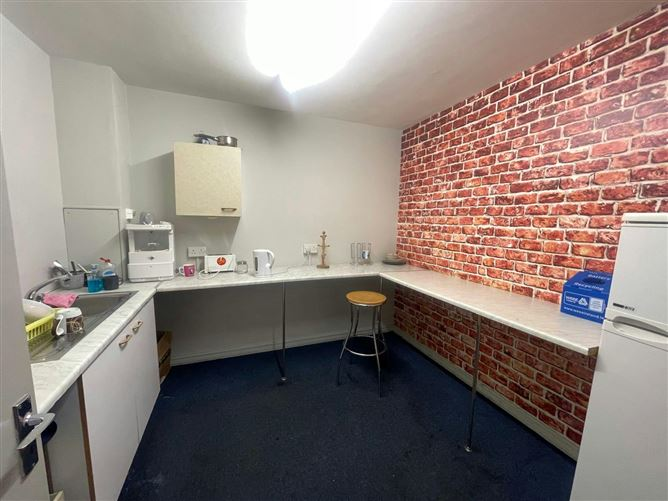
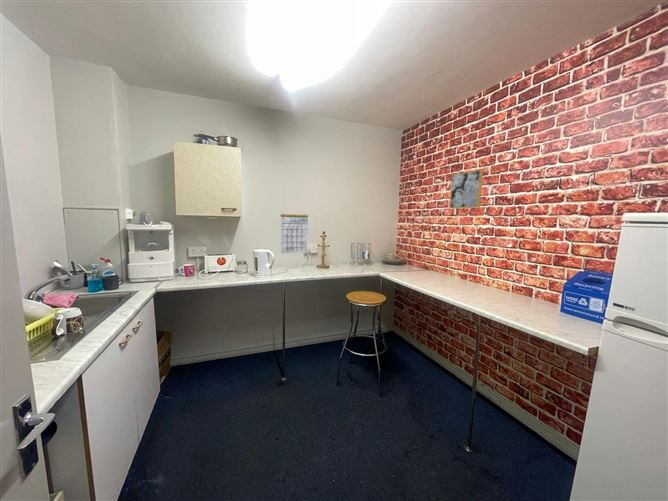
+ wall art [448,168,484,210]
+ calendar [280,209,309,255]
